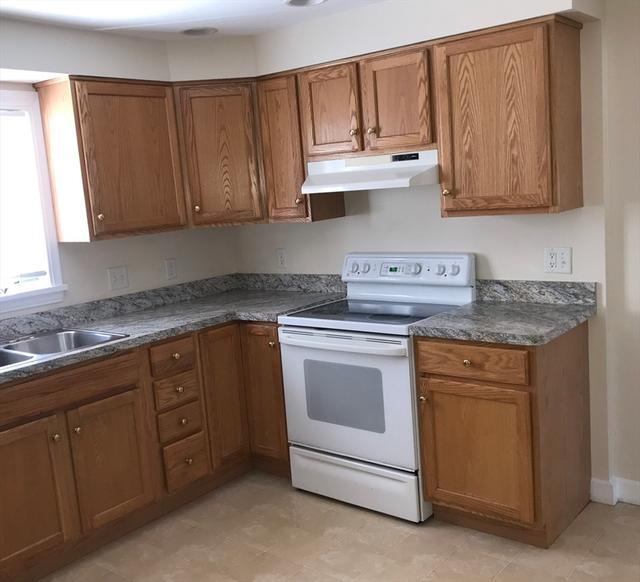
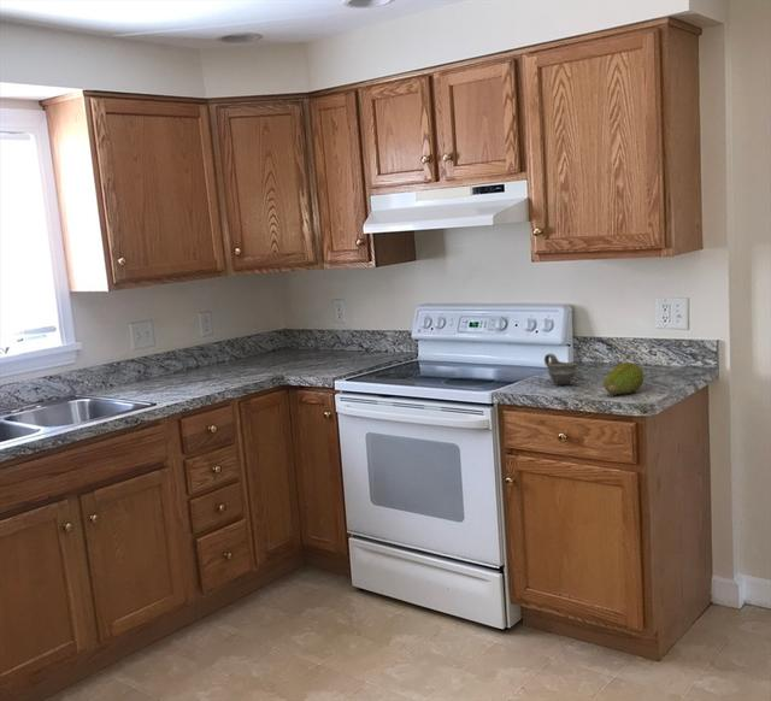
+ fruit [602,361,645,395]
+ cup [543,353,578,387]
